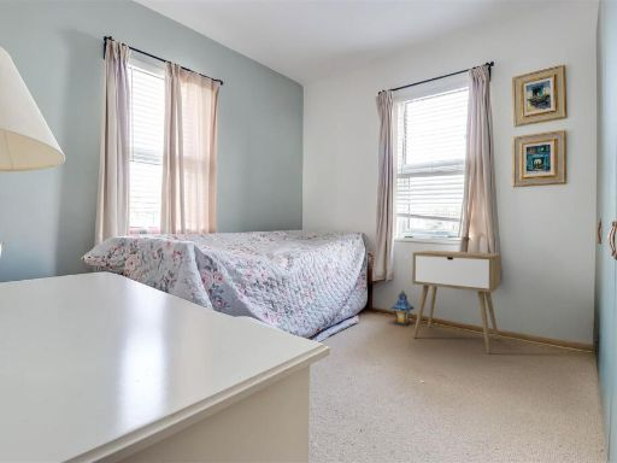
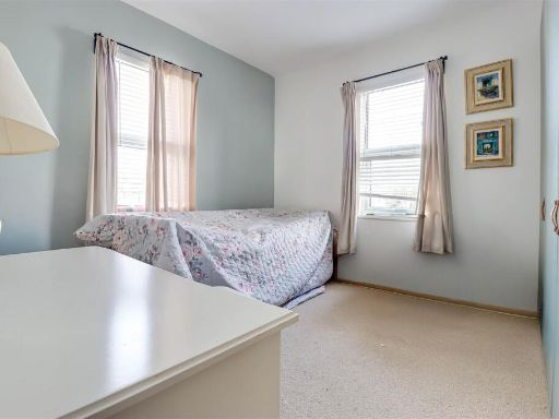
- lantern [389,288,416,327]
- nightstand [411,250,503,354]
